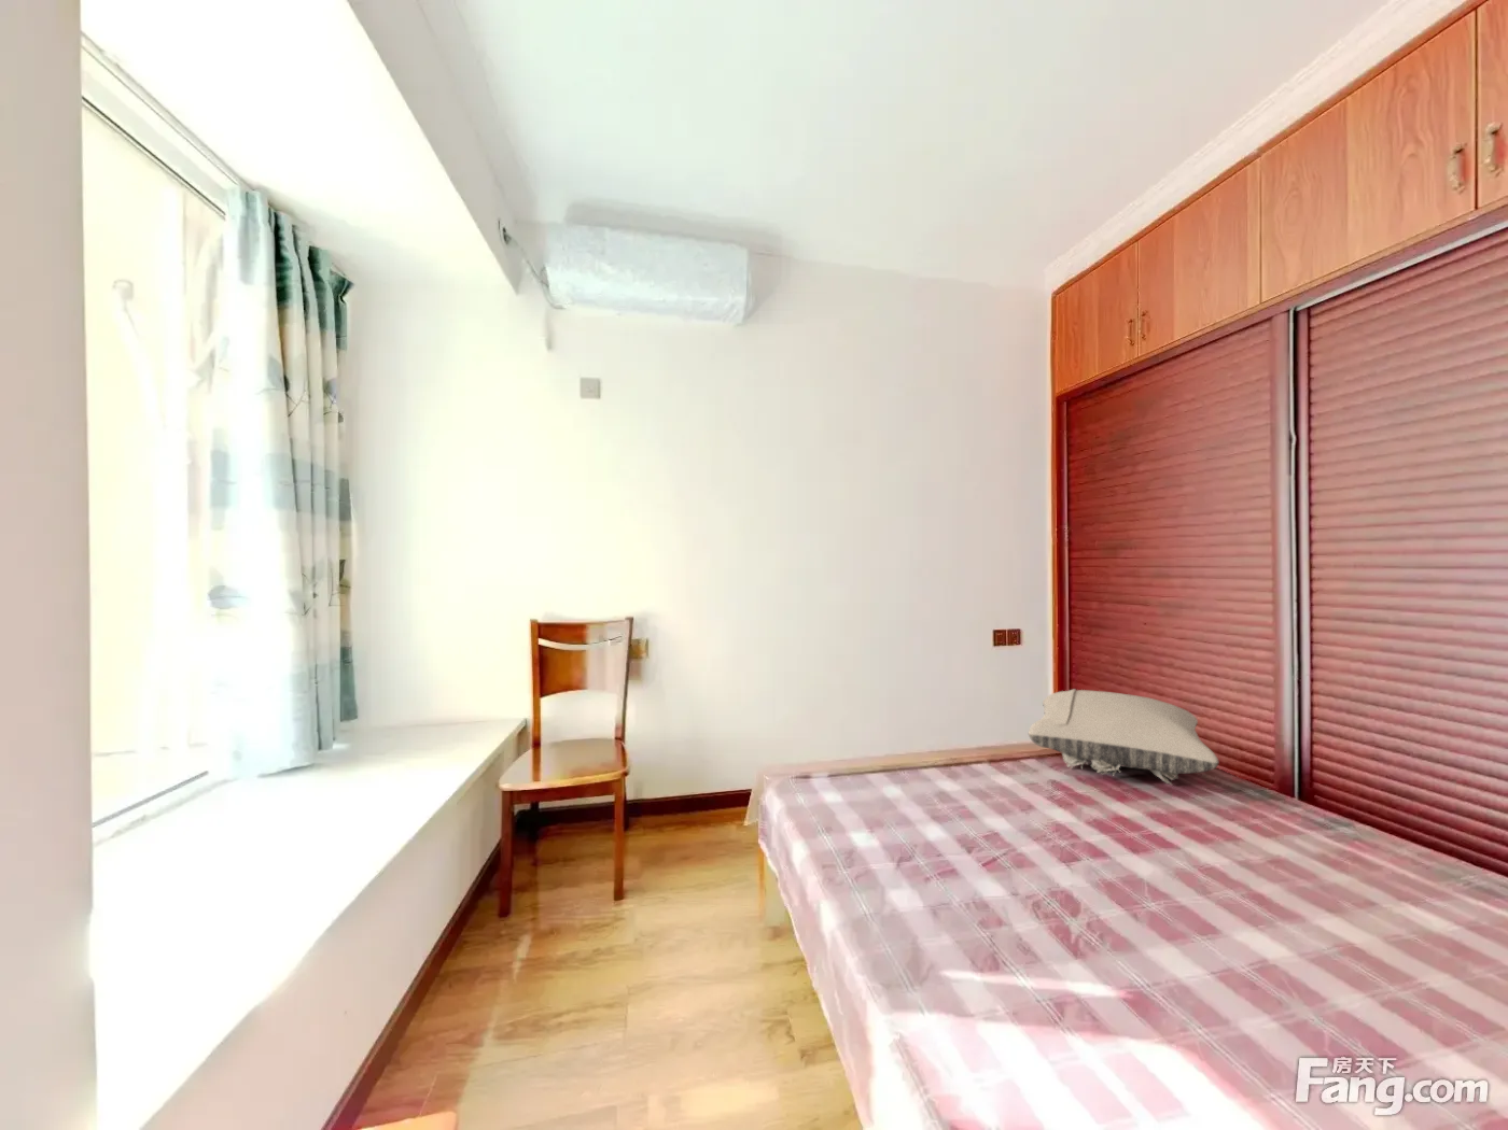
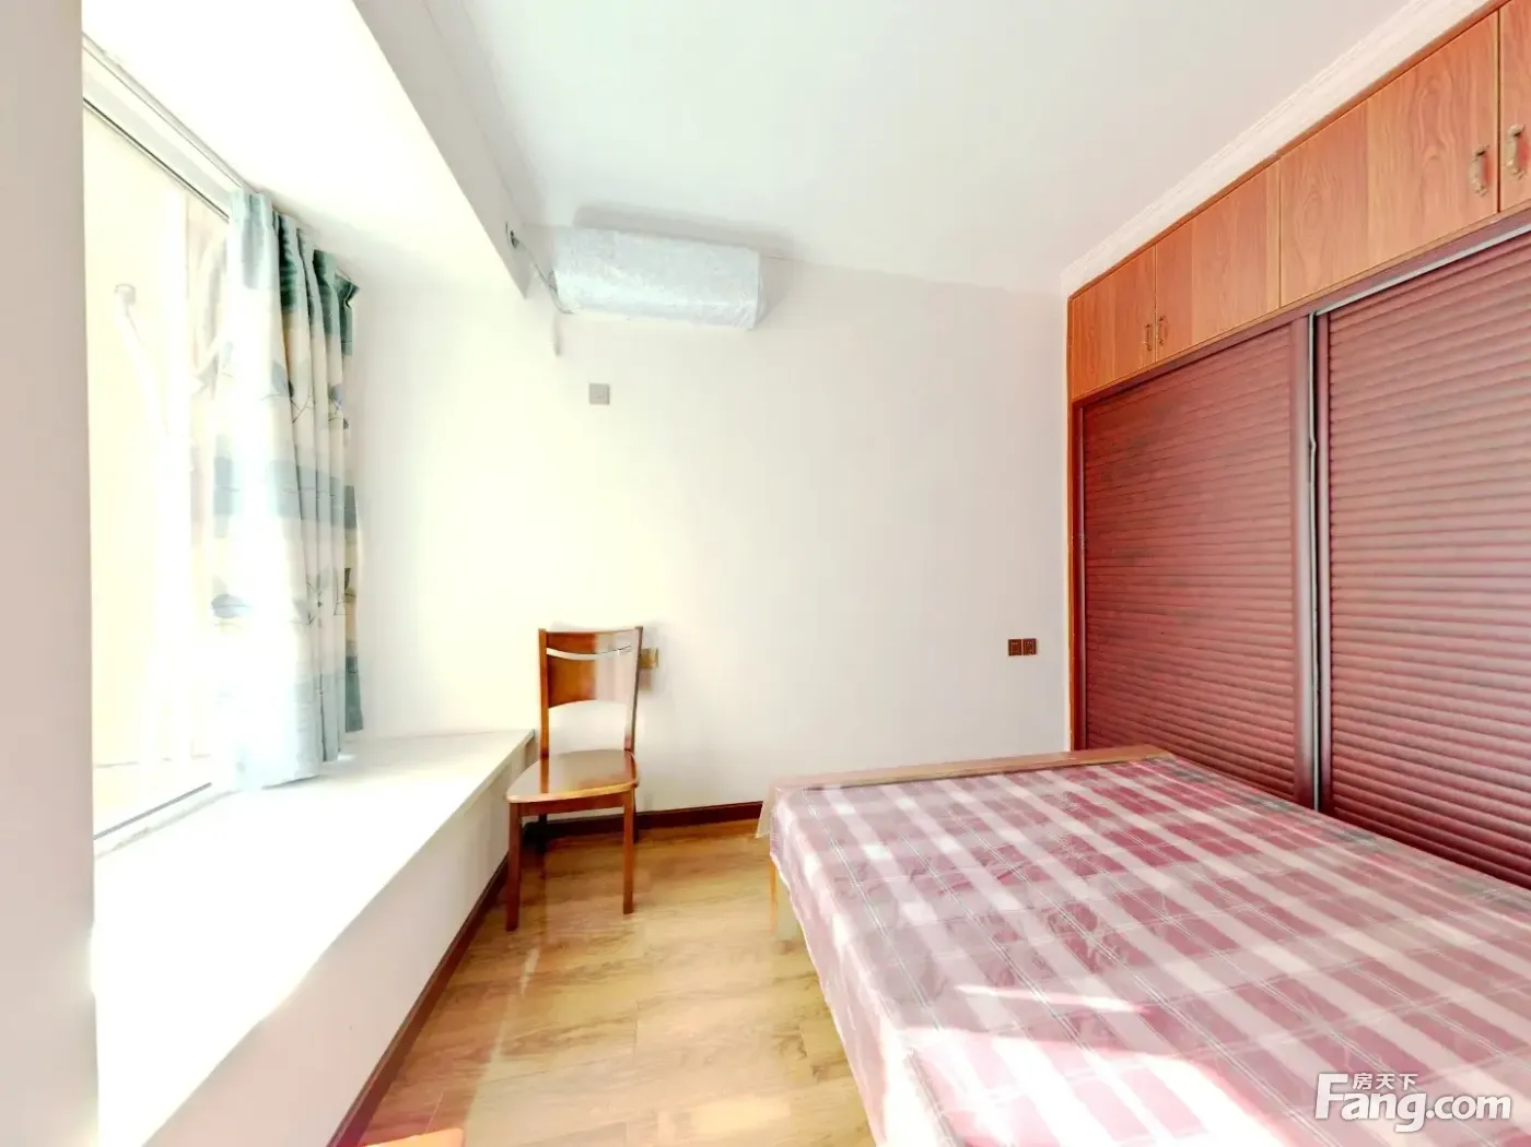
- pillow [1027,687,1219,786]
